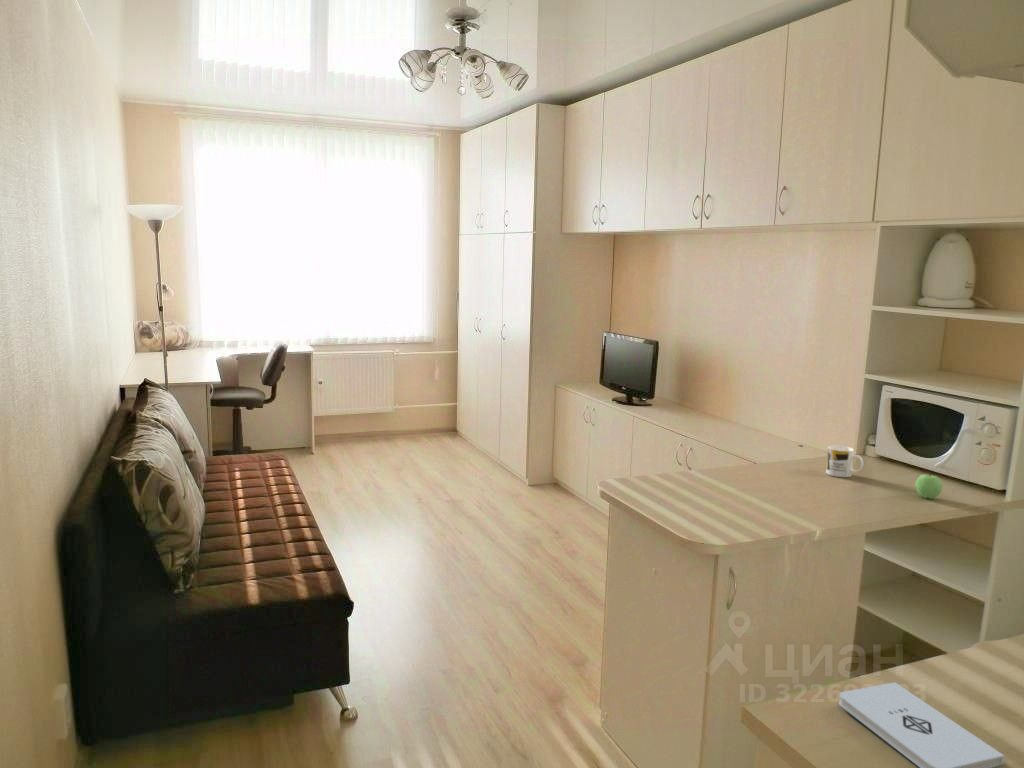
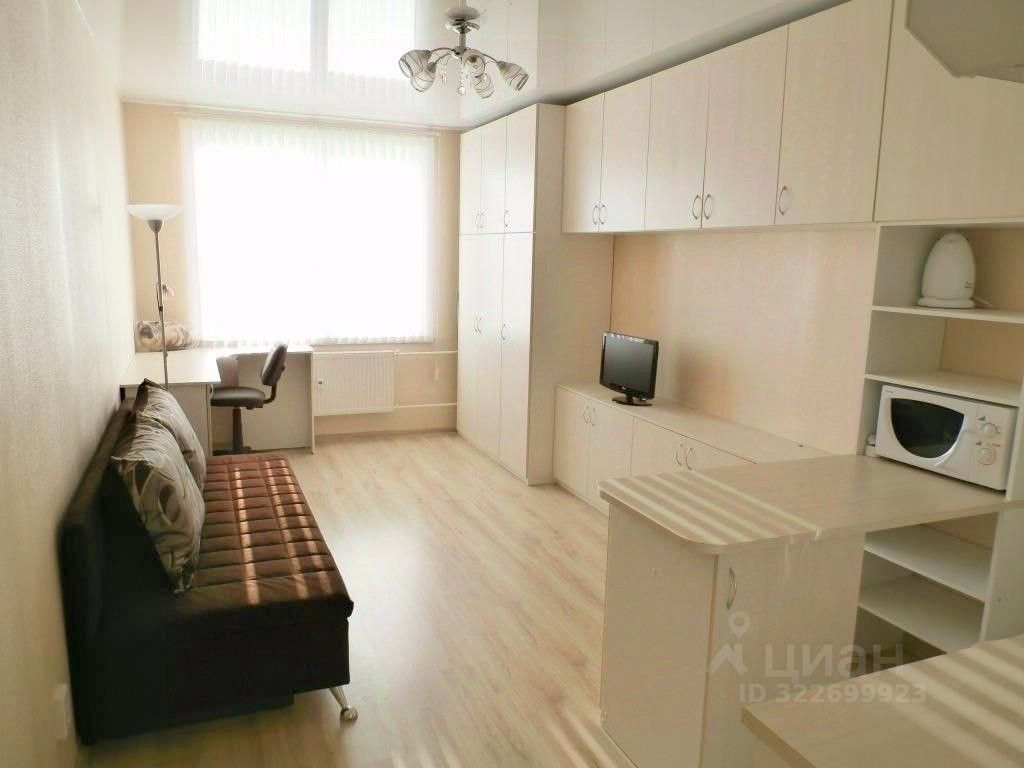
- apple [915,473,944,500]
- mug [825,445,864,478]
- notepad [838,681,1005,768]
